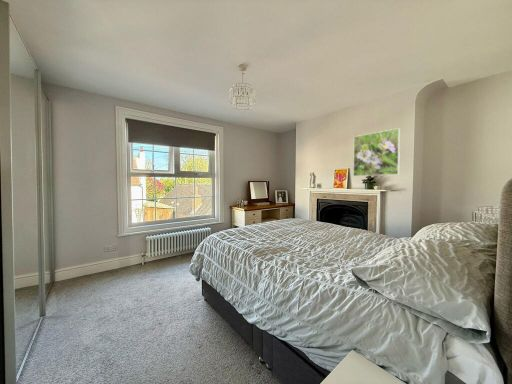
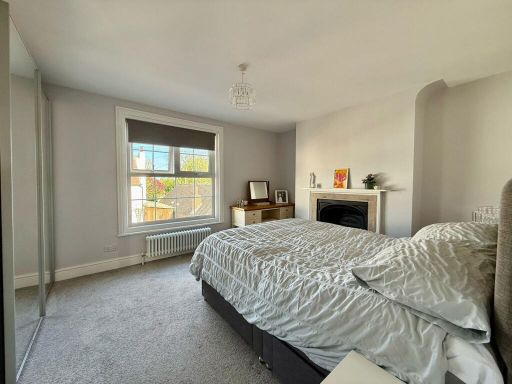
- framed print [352,127,401,177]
